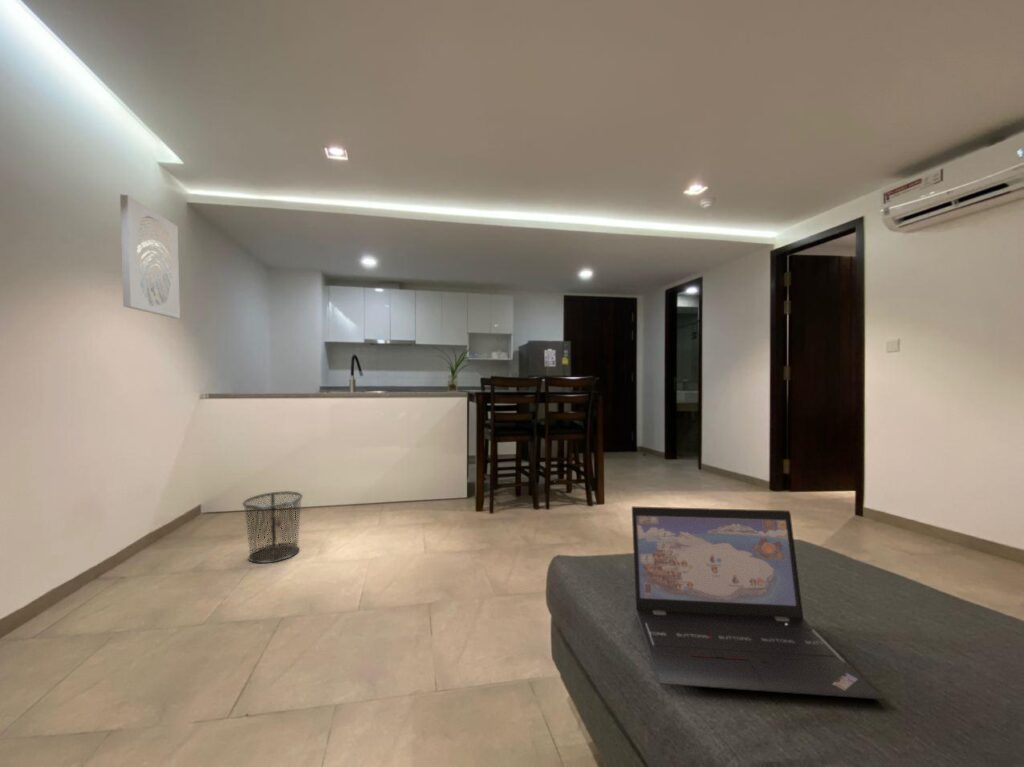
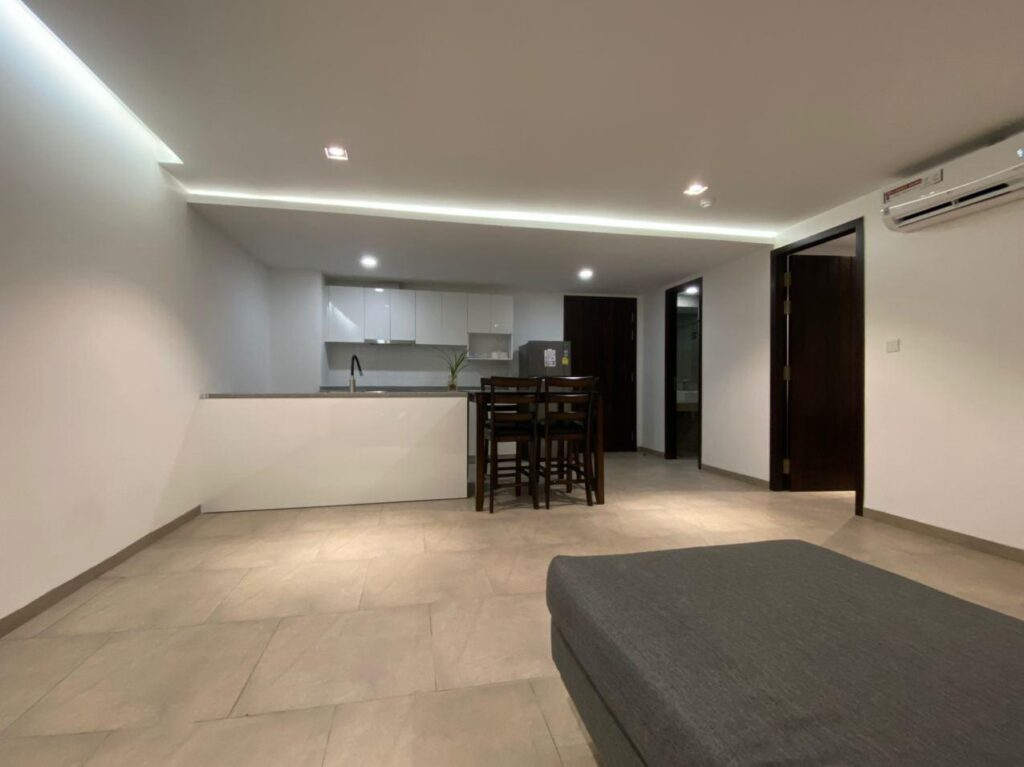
- laptop [631,505,884,701]
- waste bin [241,490,304,564]
- wall art [119,193,181,319]
